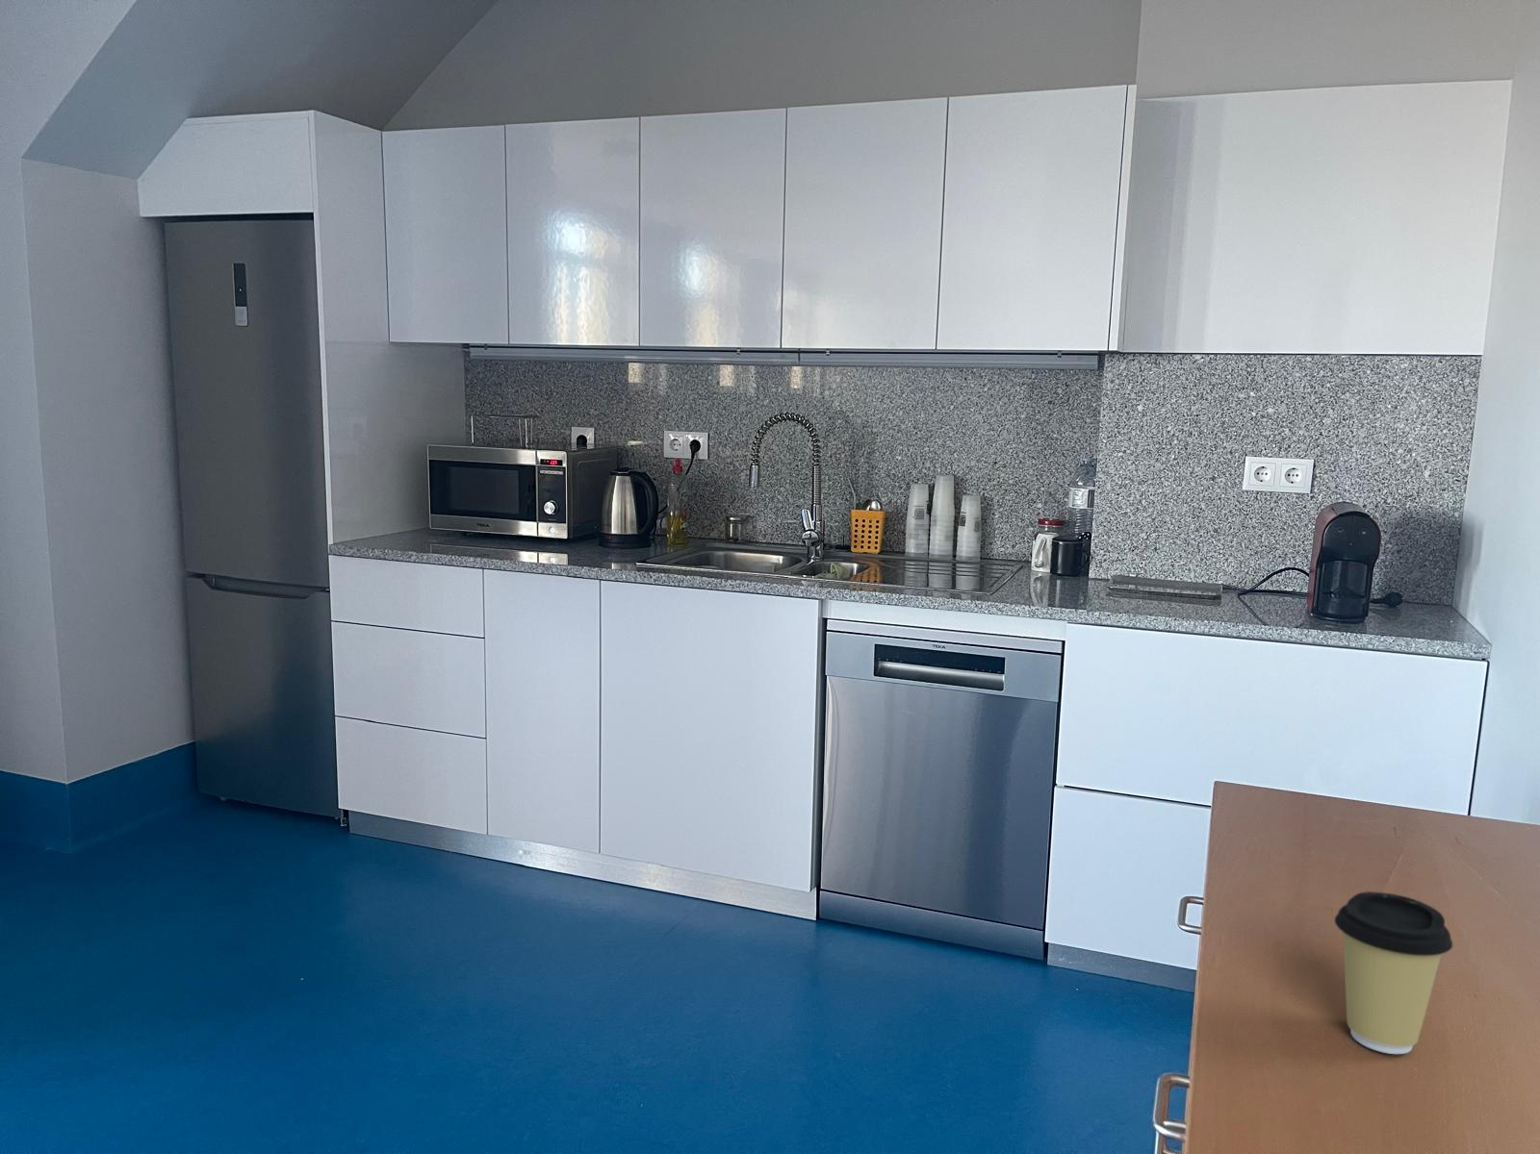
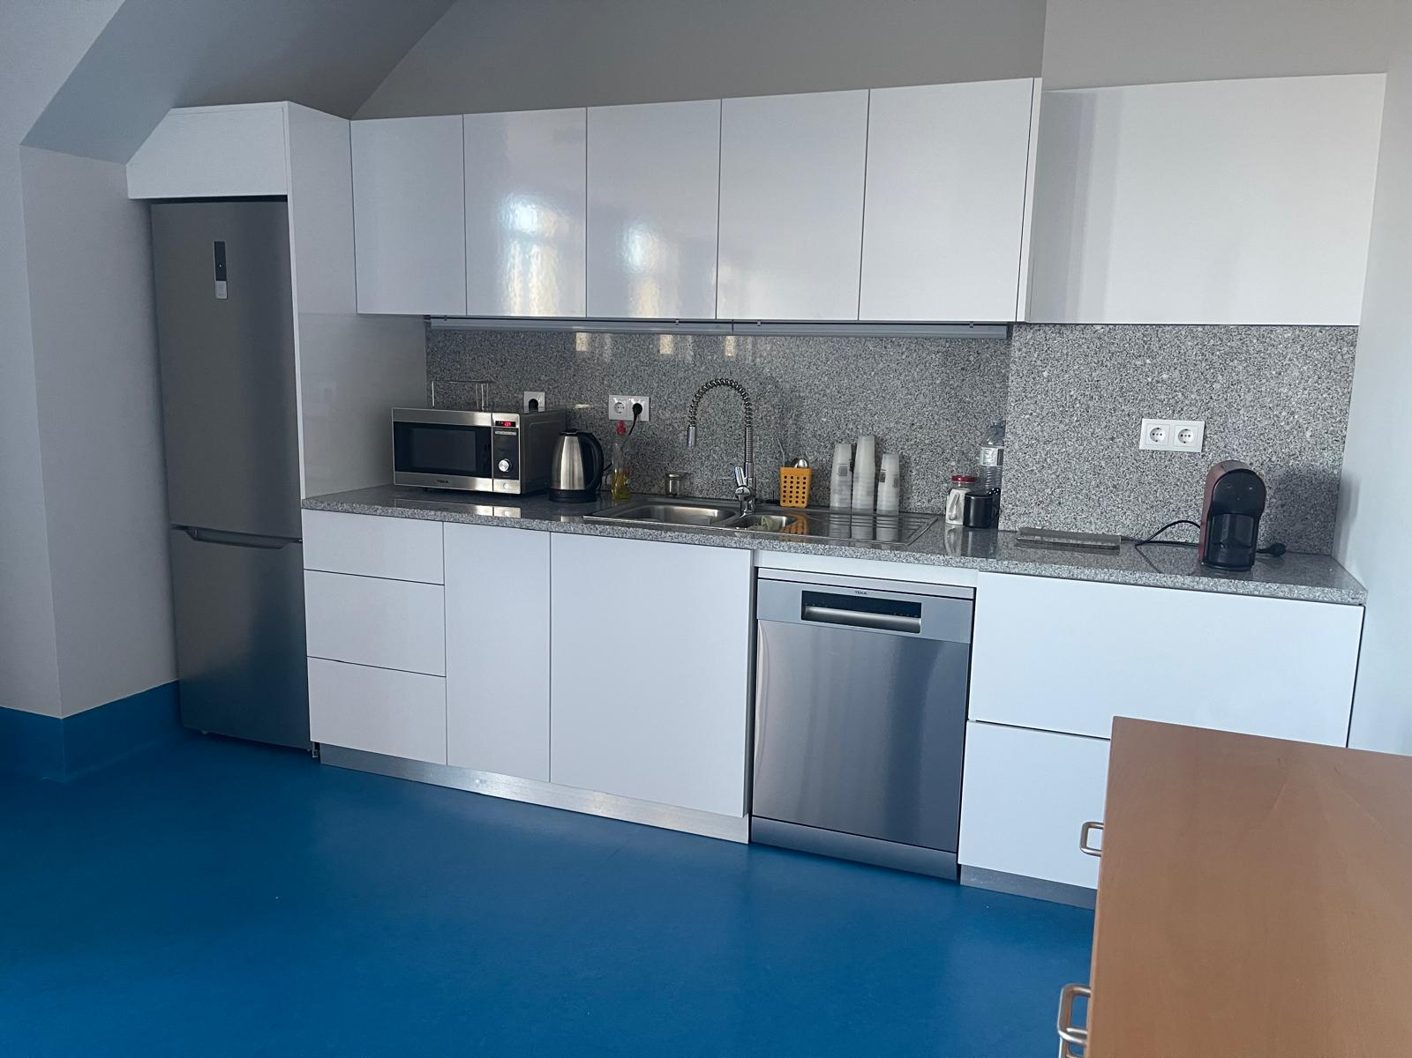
- coffee cup [1334,891,1454,1055]
